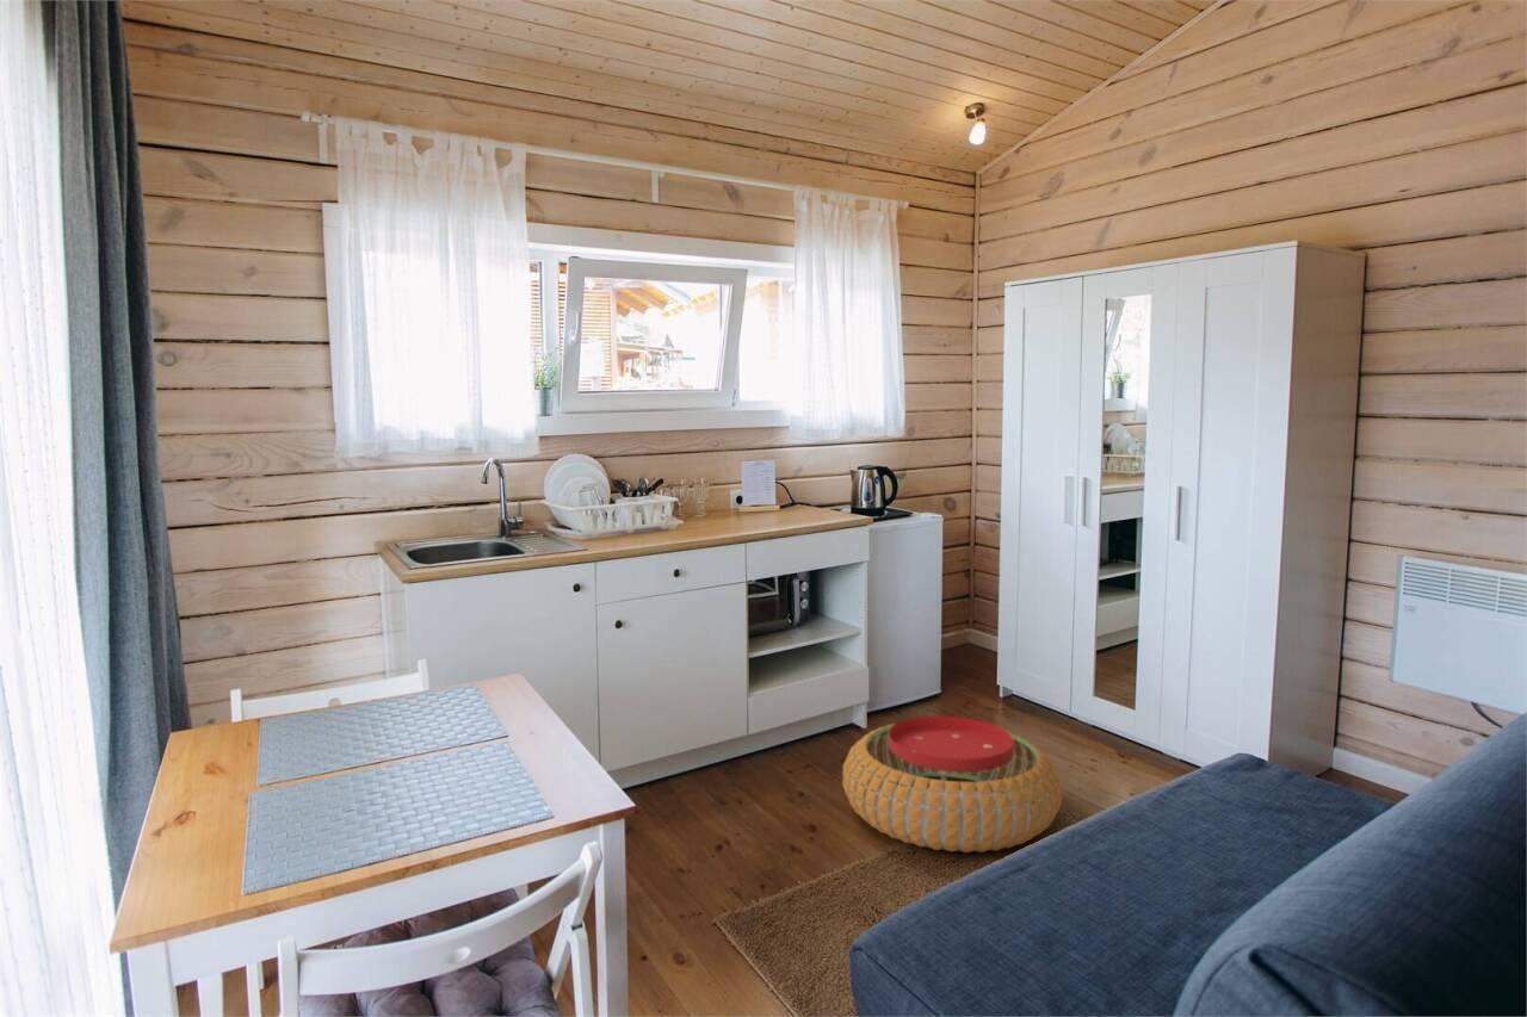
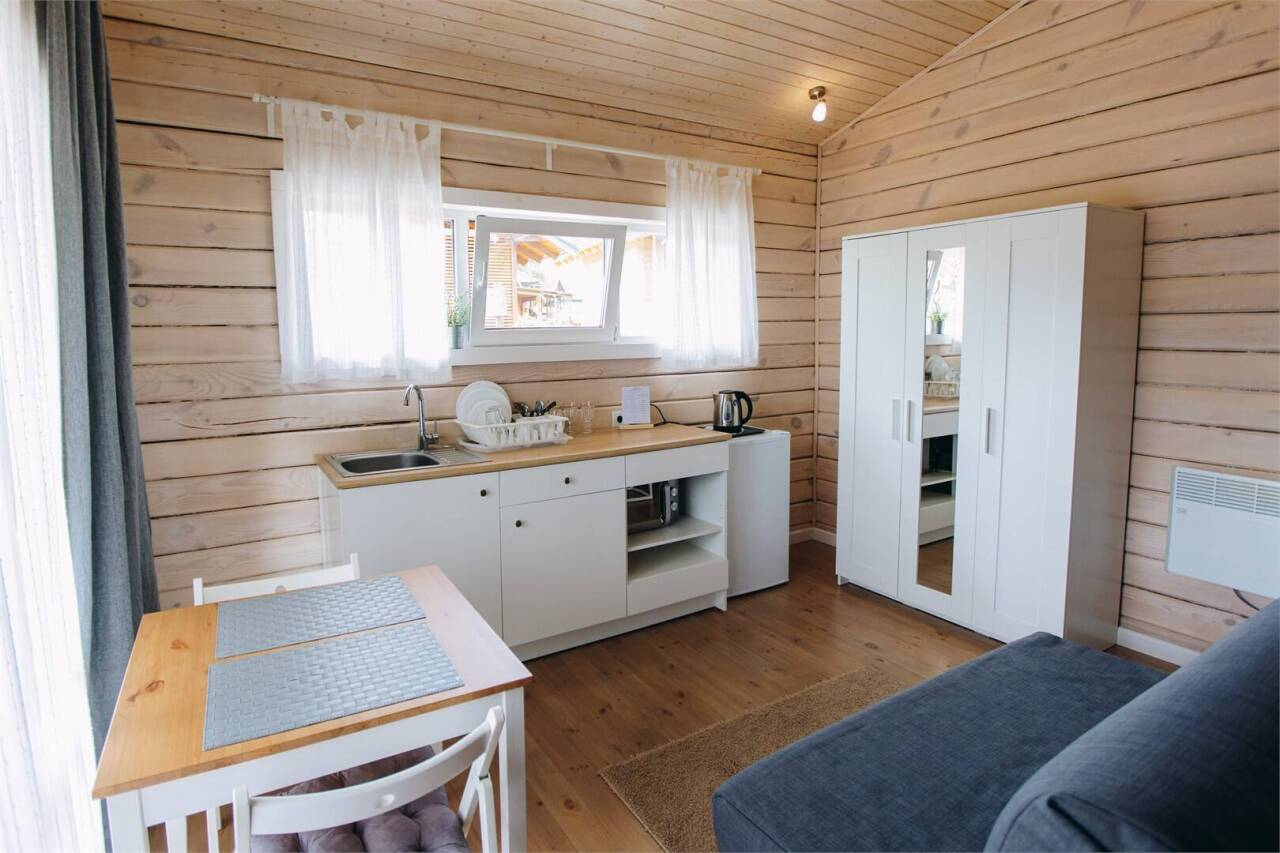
- pouf [841,715,1063,854]
